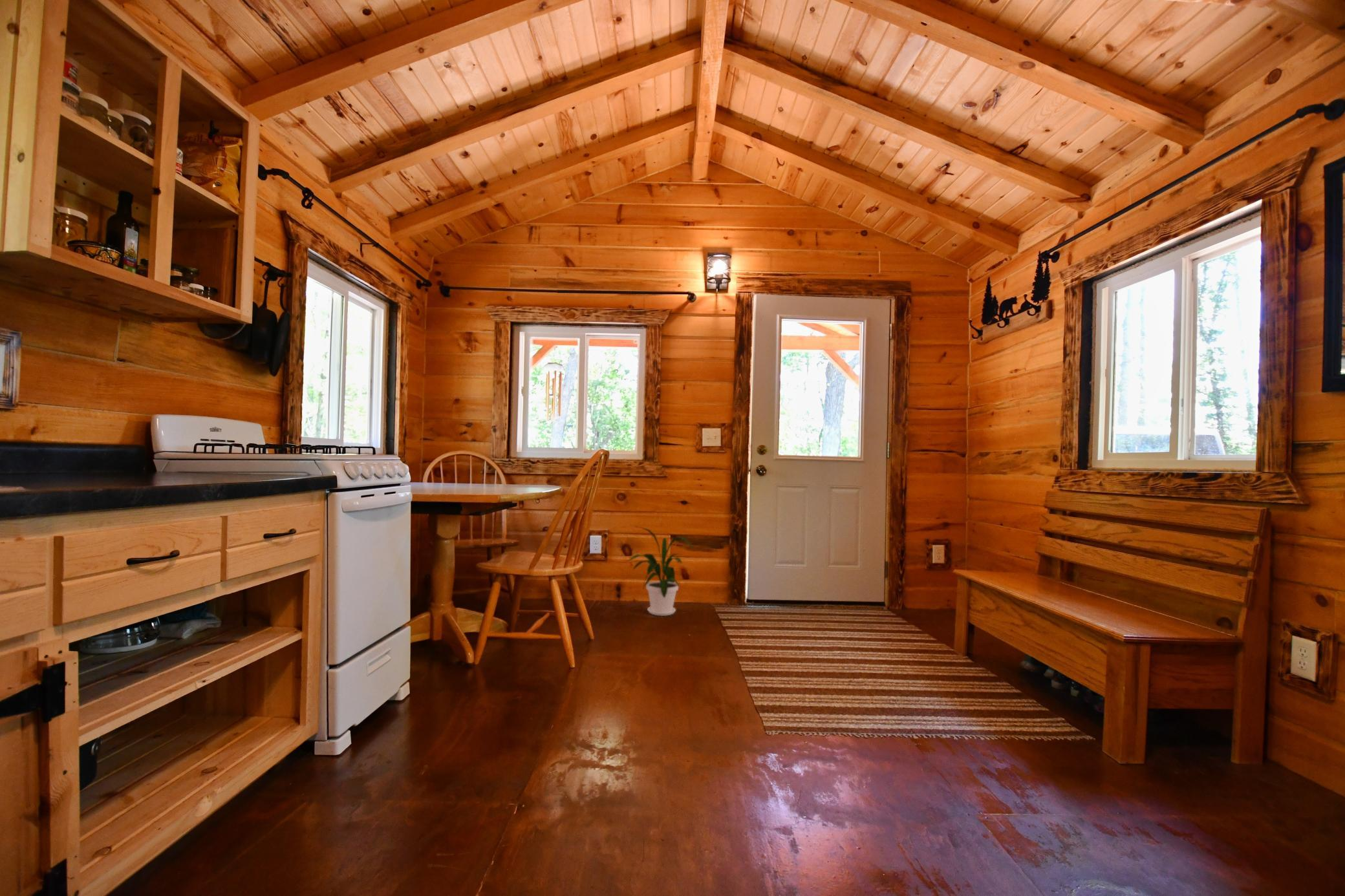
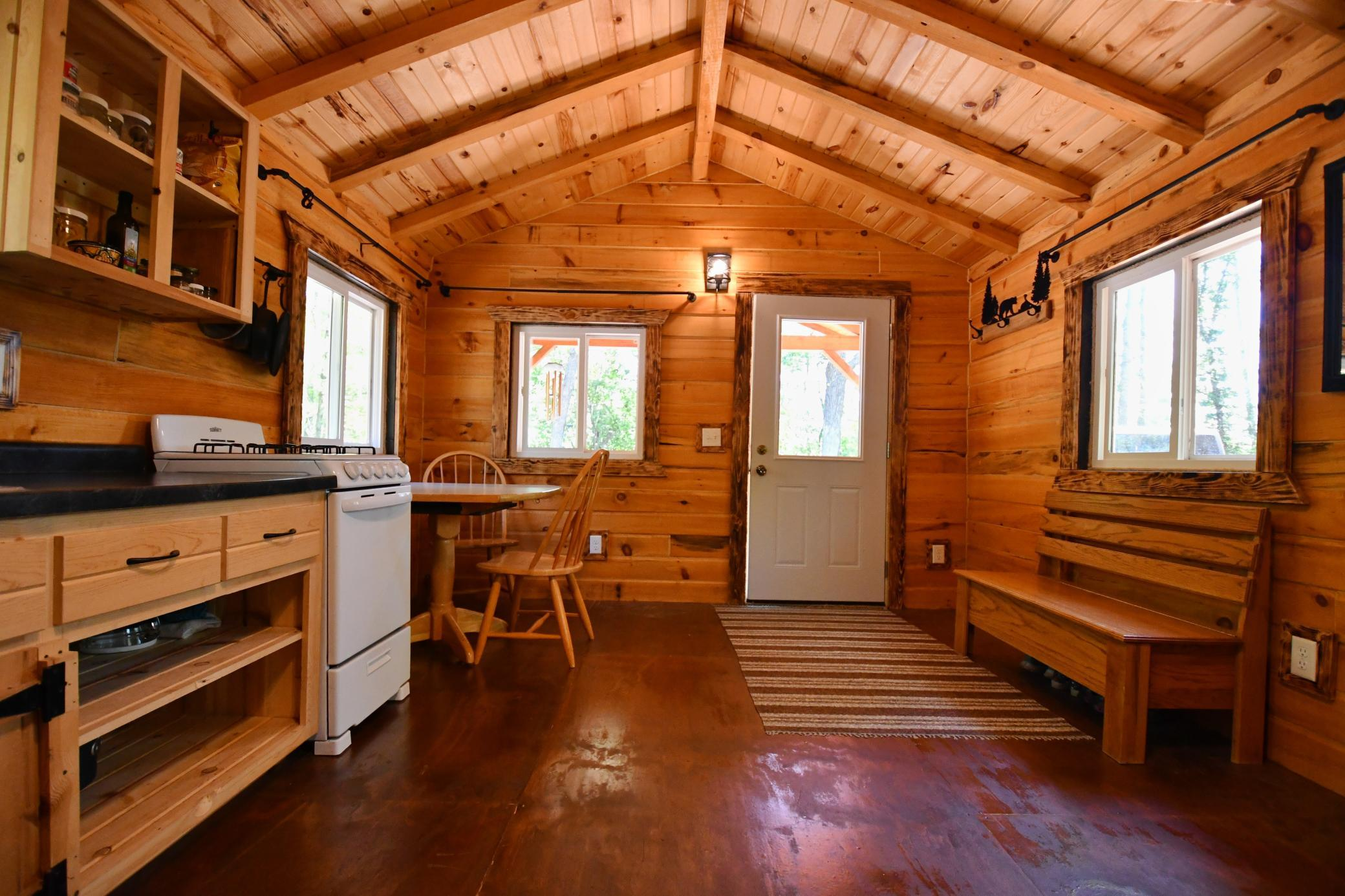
- house plant [627,526,694,617]
